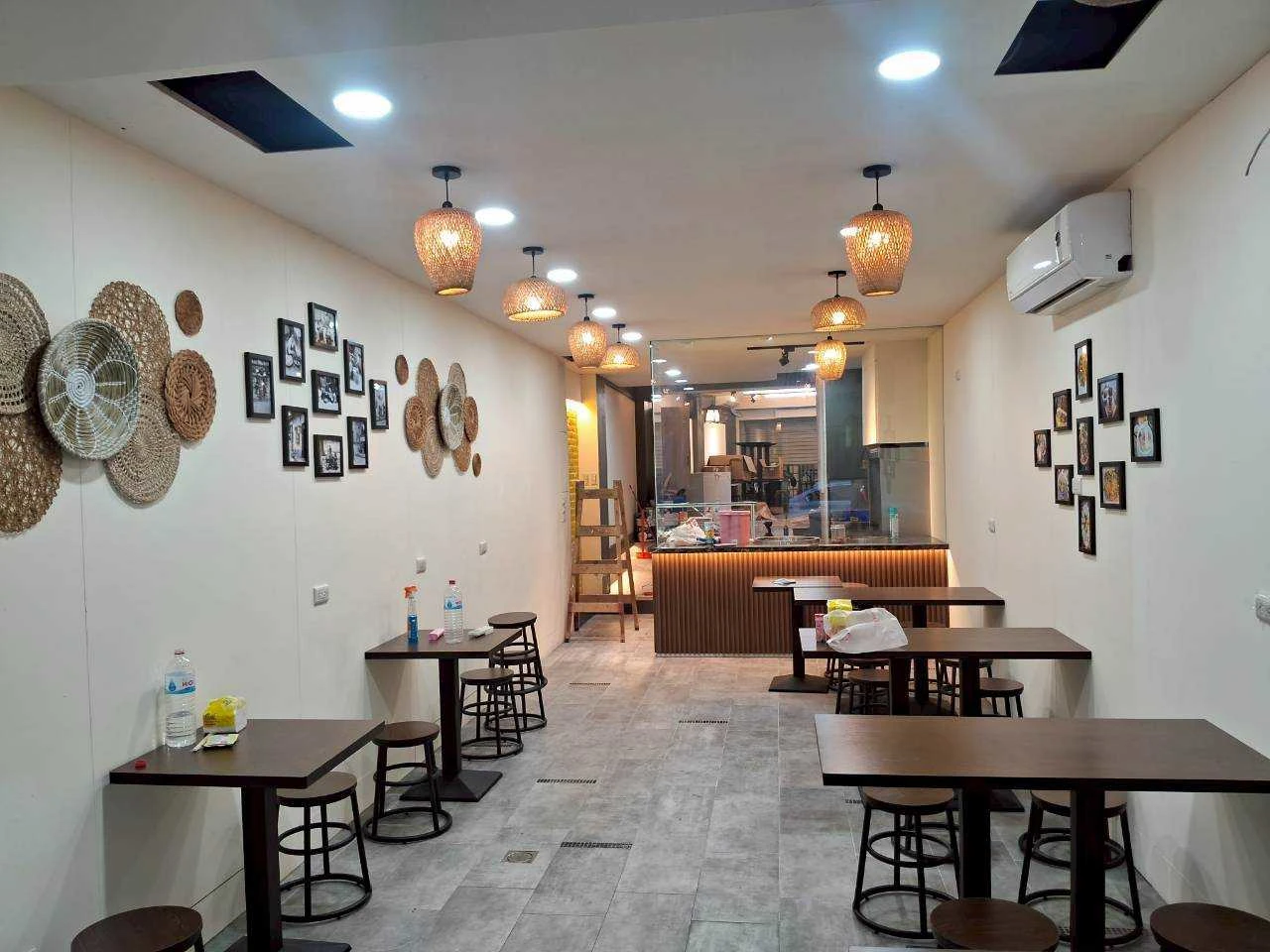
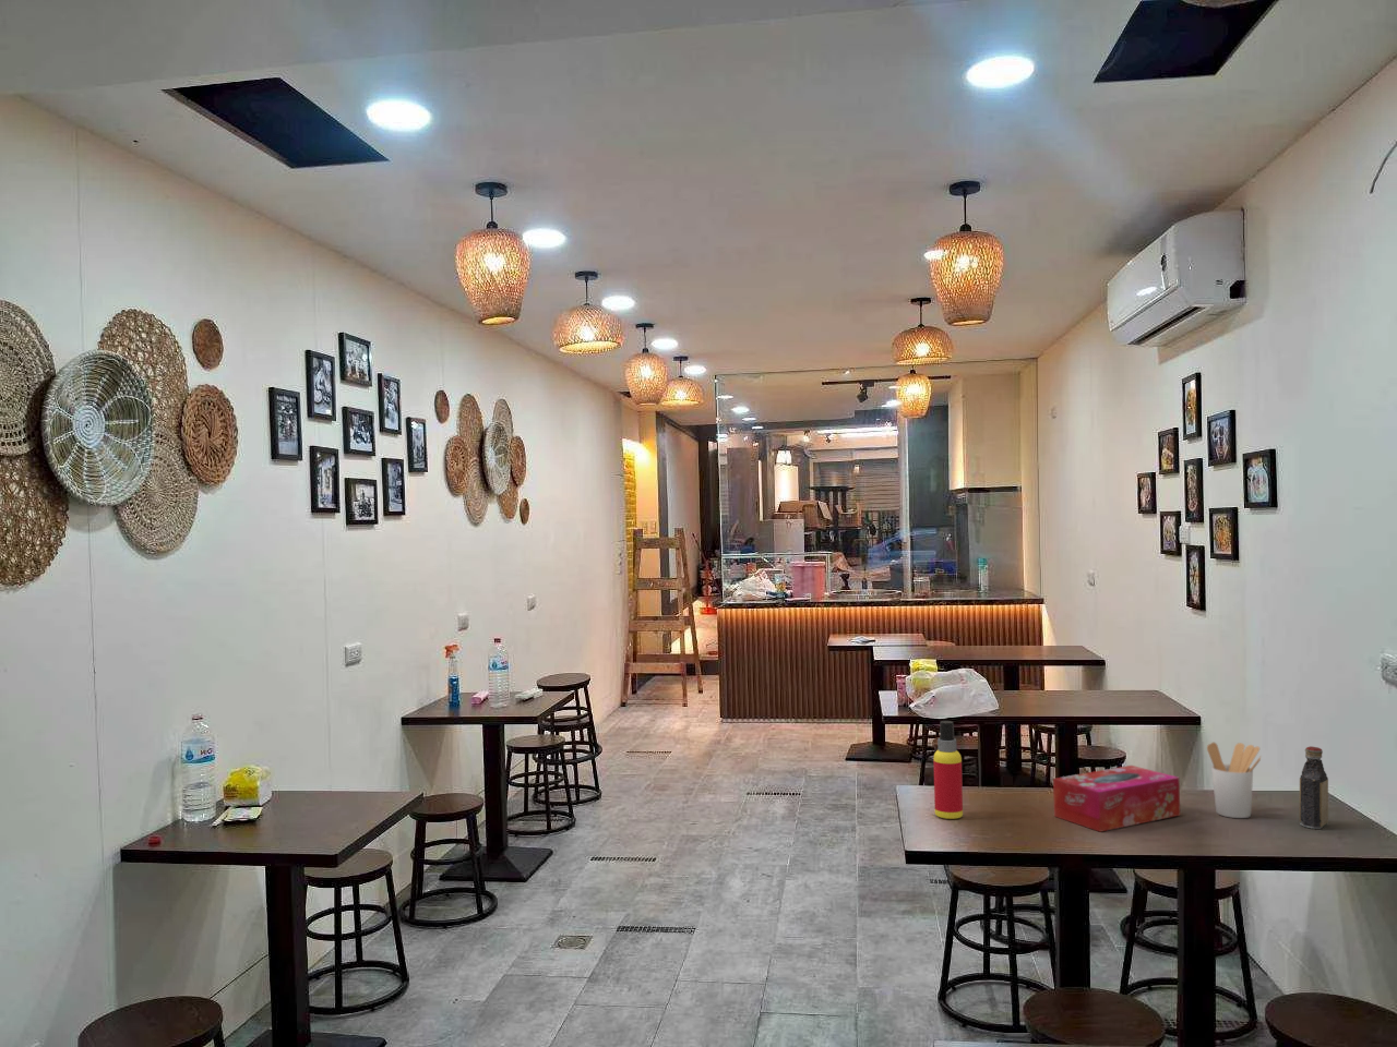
+ spray bottle [933,719,964,820]
+ bottle [1299,745,1329,830]
+ utensil holder [1206,741,1263,819]
+ tissue box [1052,764,1181,834]
